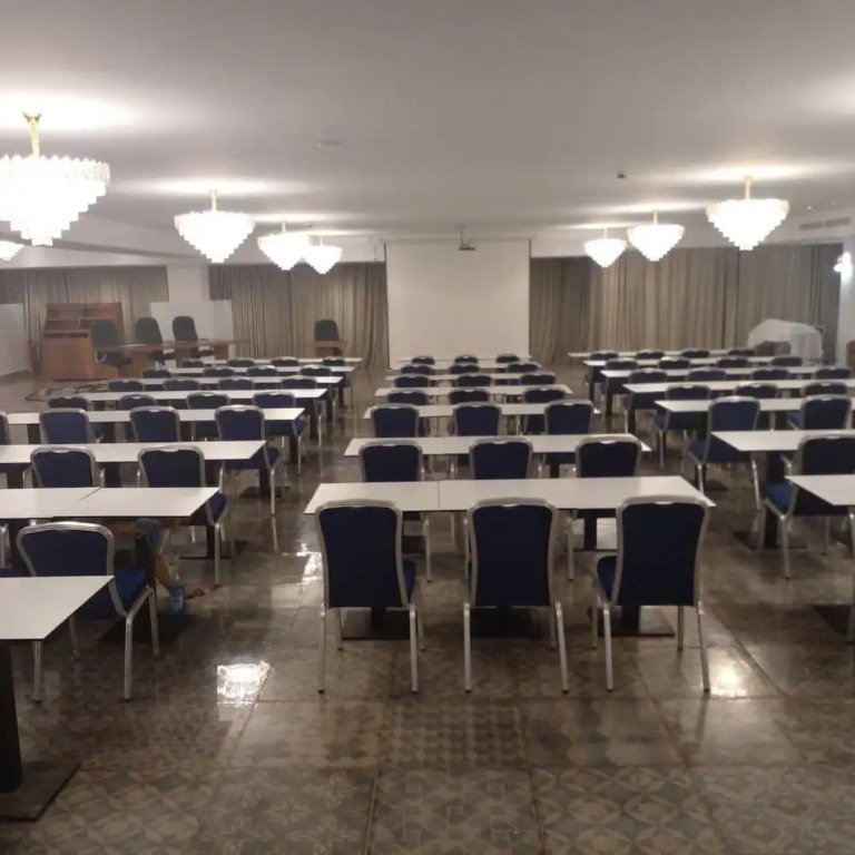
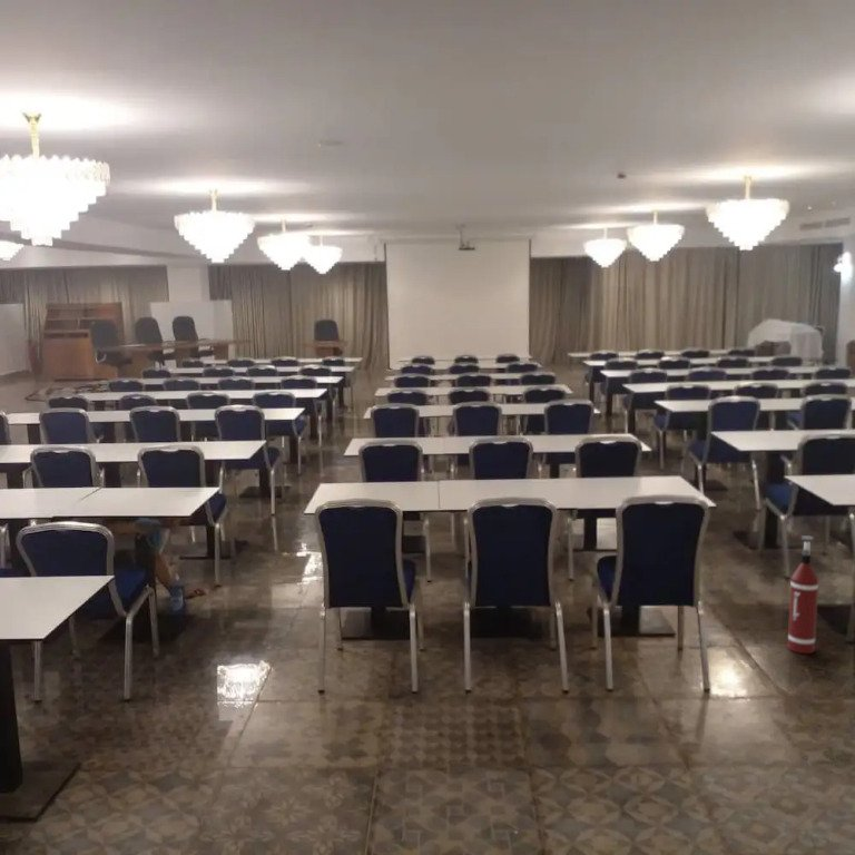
+ fire extinguisher [787,534,819,655]
